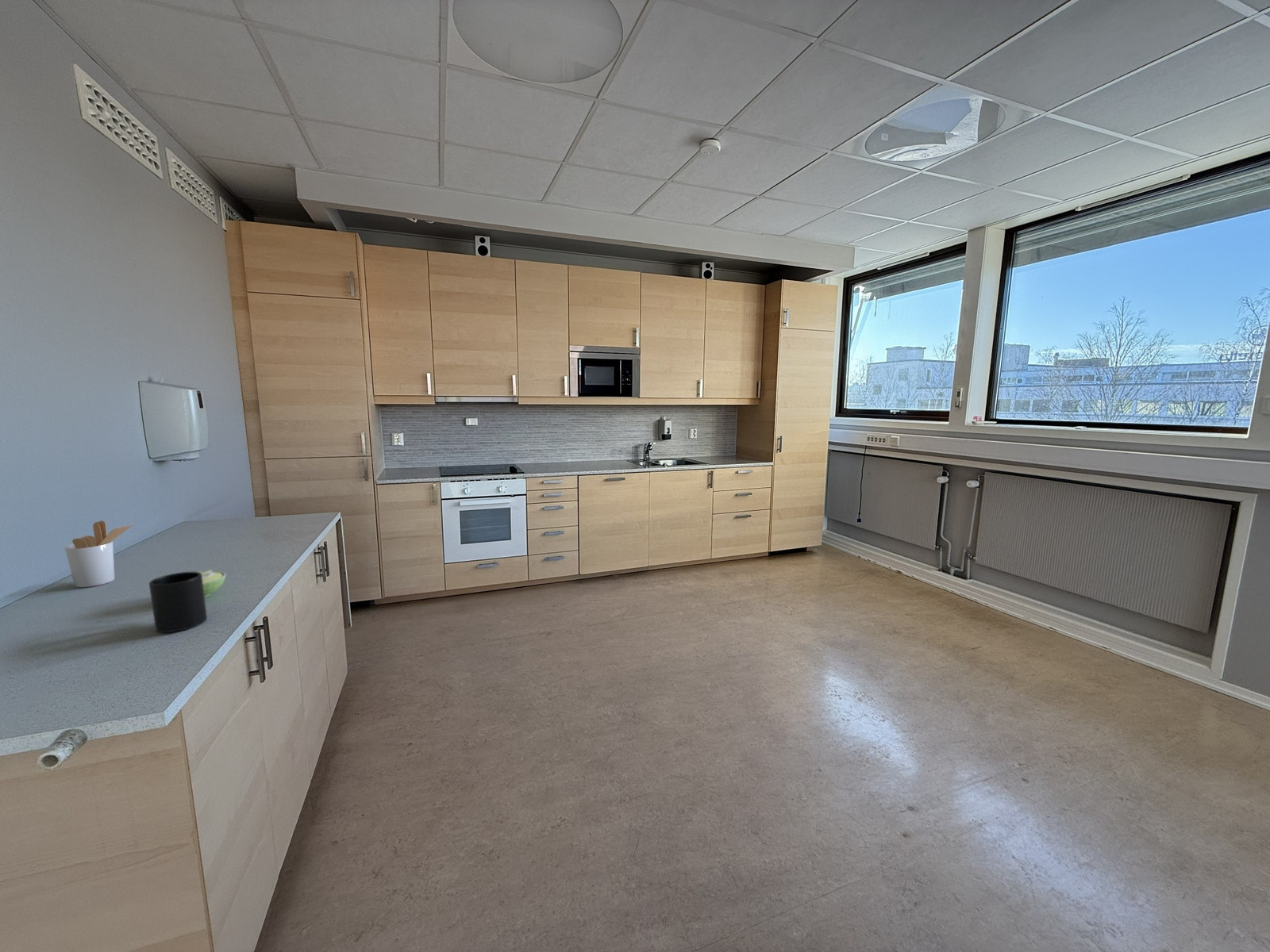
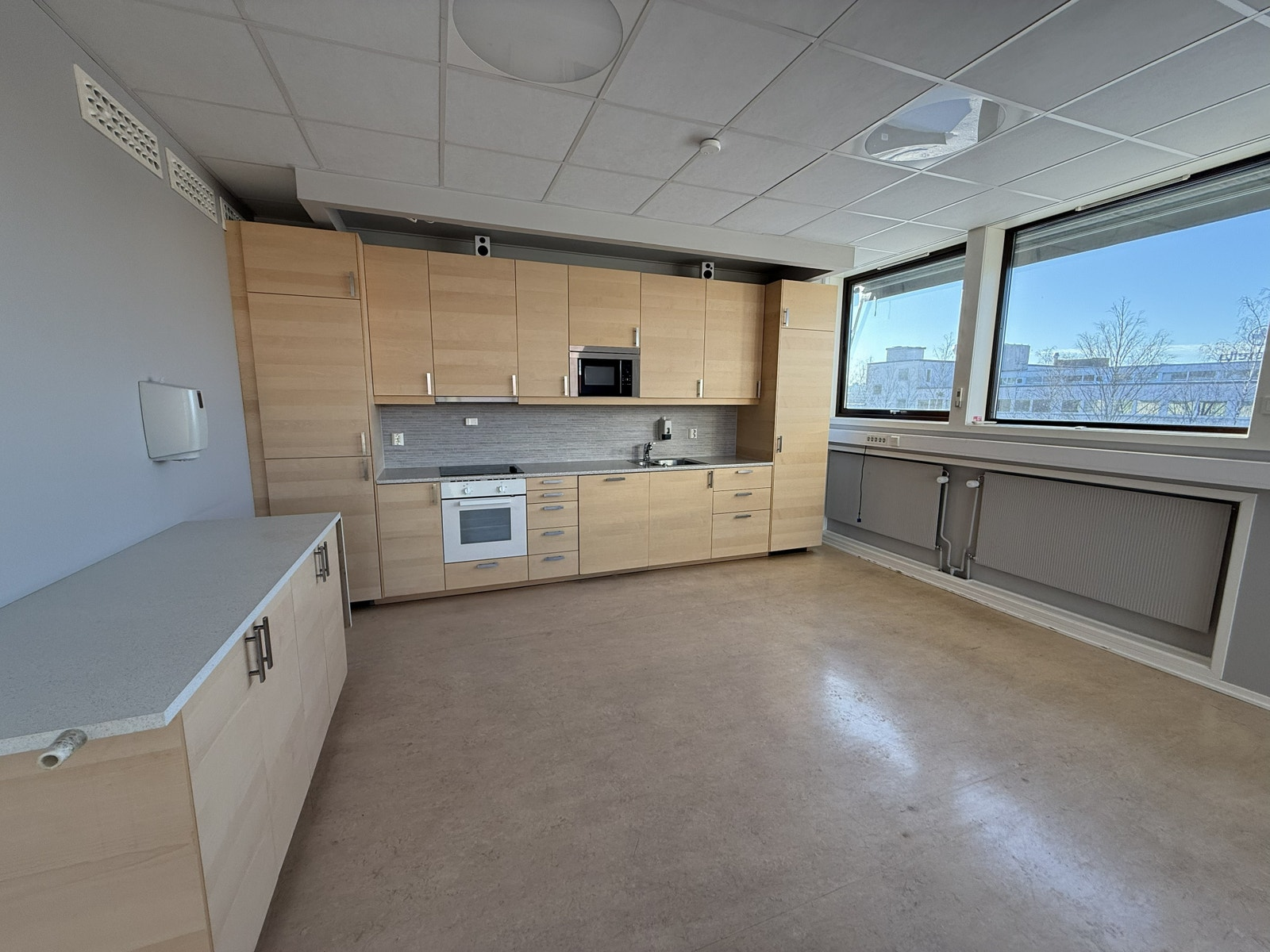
- sugar bowl [198,569,227,598]
- mug [148,571,208,633]
- utensil holder [64,520,134,588]
